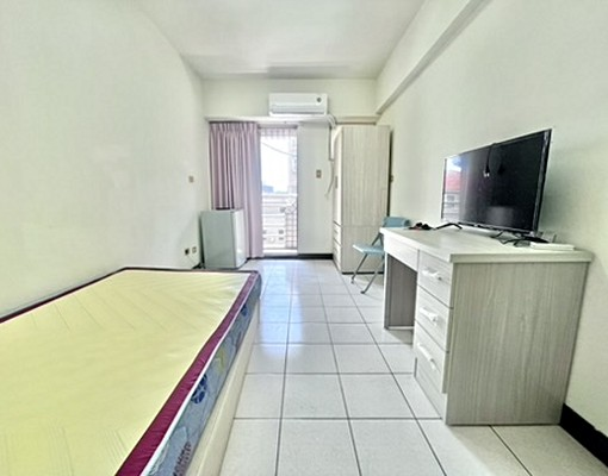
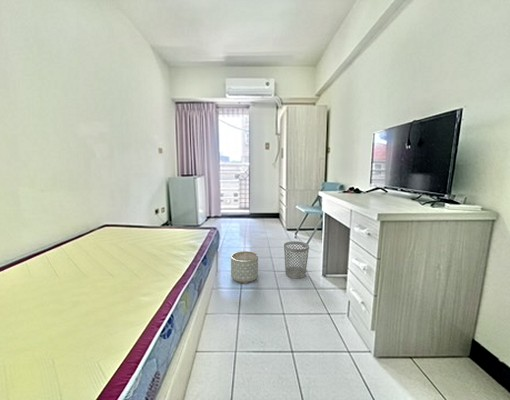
+ planter [230,250,259,284]
+ wastebasket [283,240,310,280]
